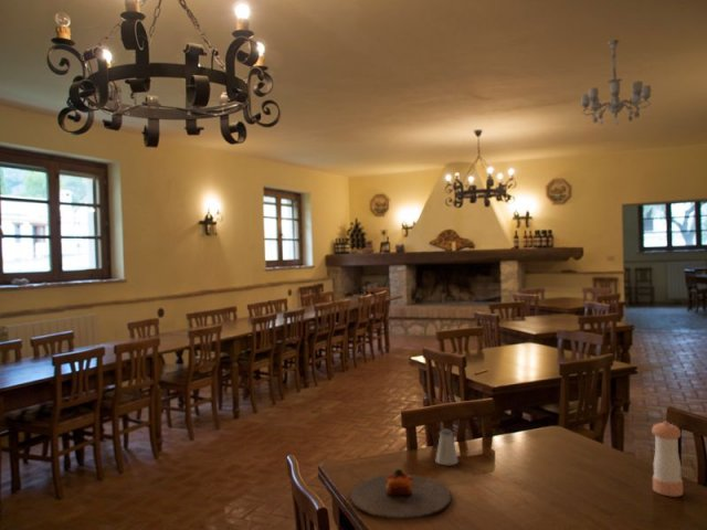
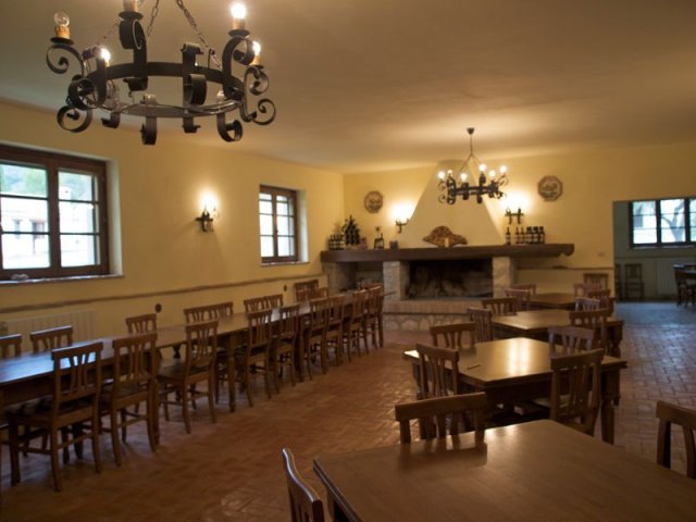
- pepper shaker [651,421,684,498]
- chandelier [580,39,653,126]
- saltshaker [435,428,460,466]
- plate [349,468,452,520]
